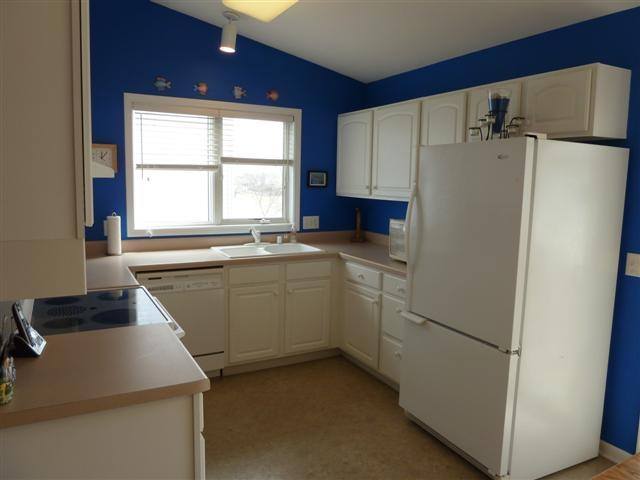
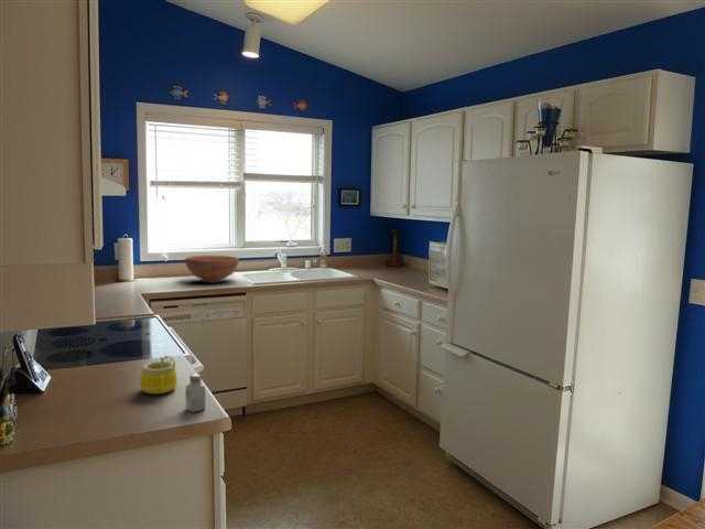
+ fruit bowl [184,255,240,284]
+ mug [139,355,178,395]
+ saltshaker [184,373,207,413]
